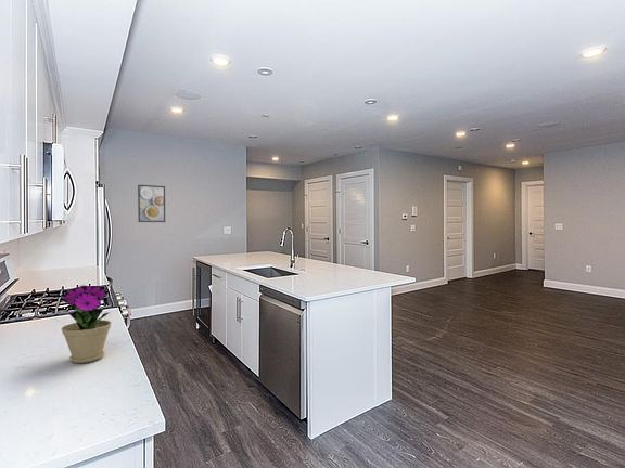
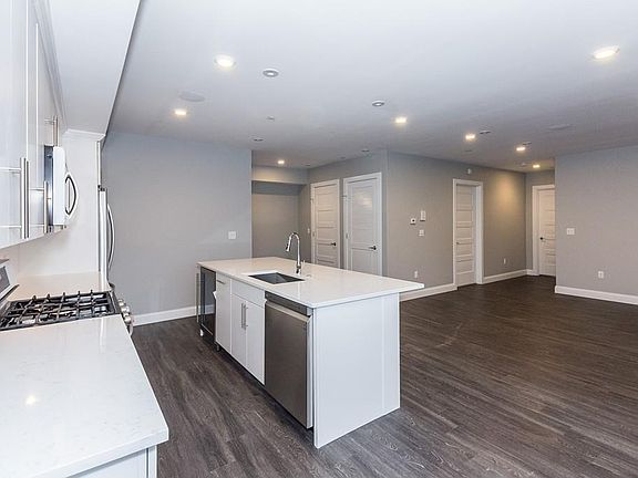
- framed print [137,184,166,223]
- flower pot [61,285,112,364]
